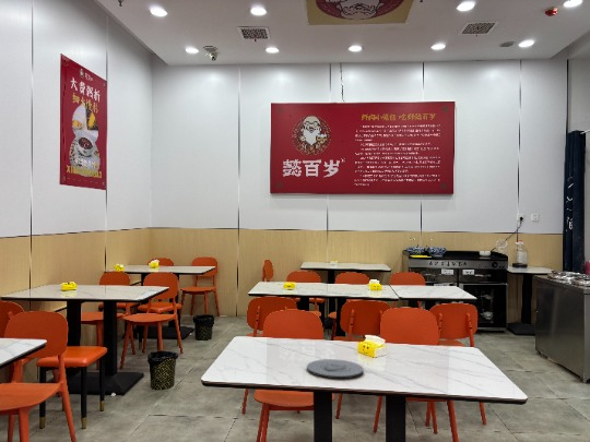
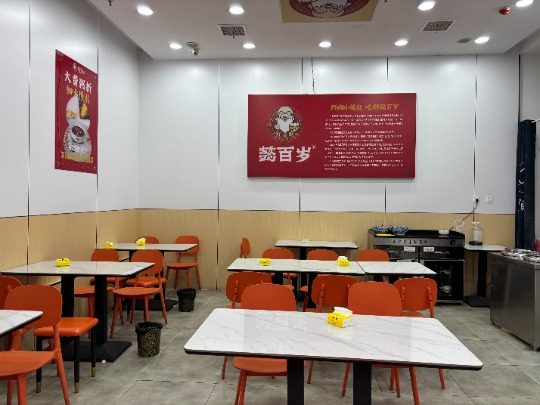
- plate [306,358,365,380]
